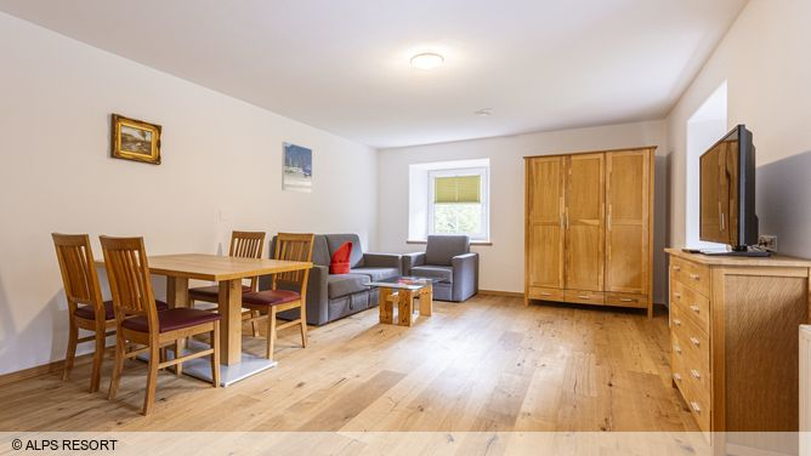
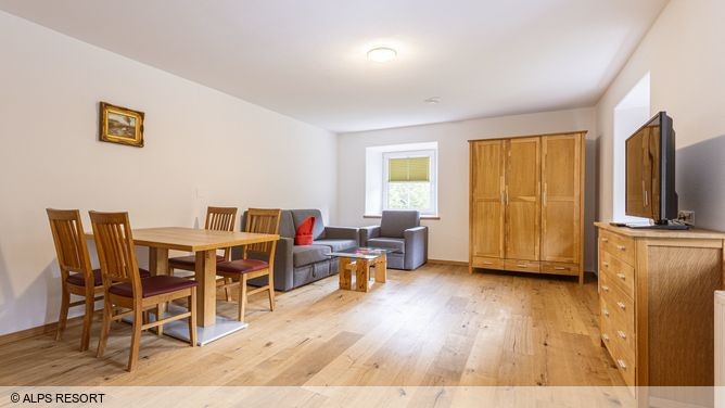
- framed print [280,141,313,195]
